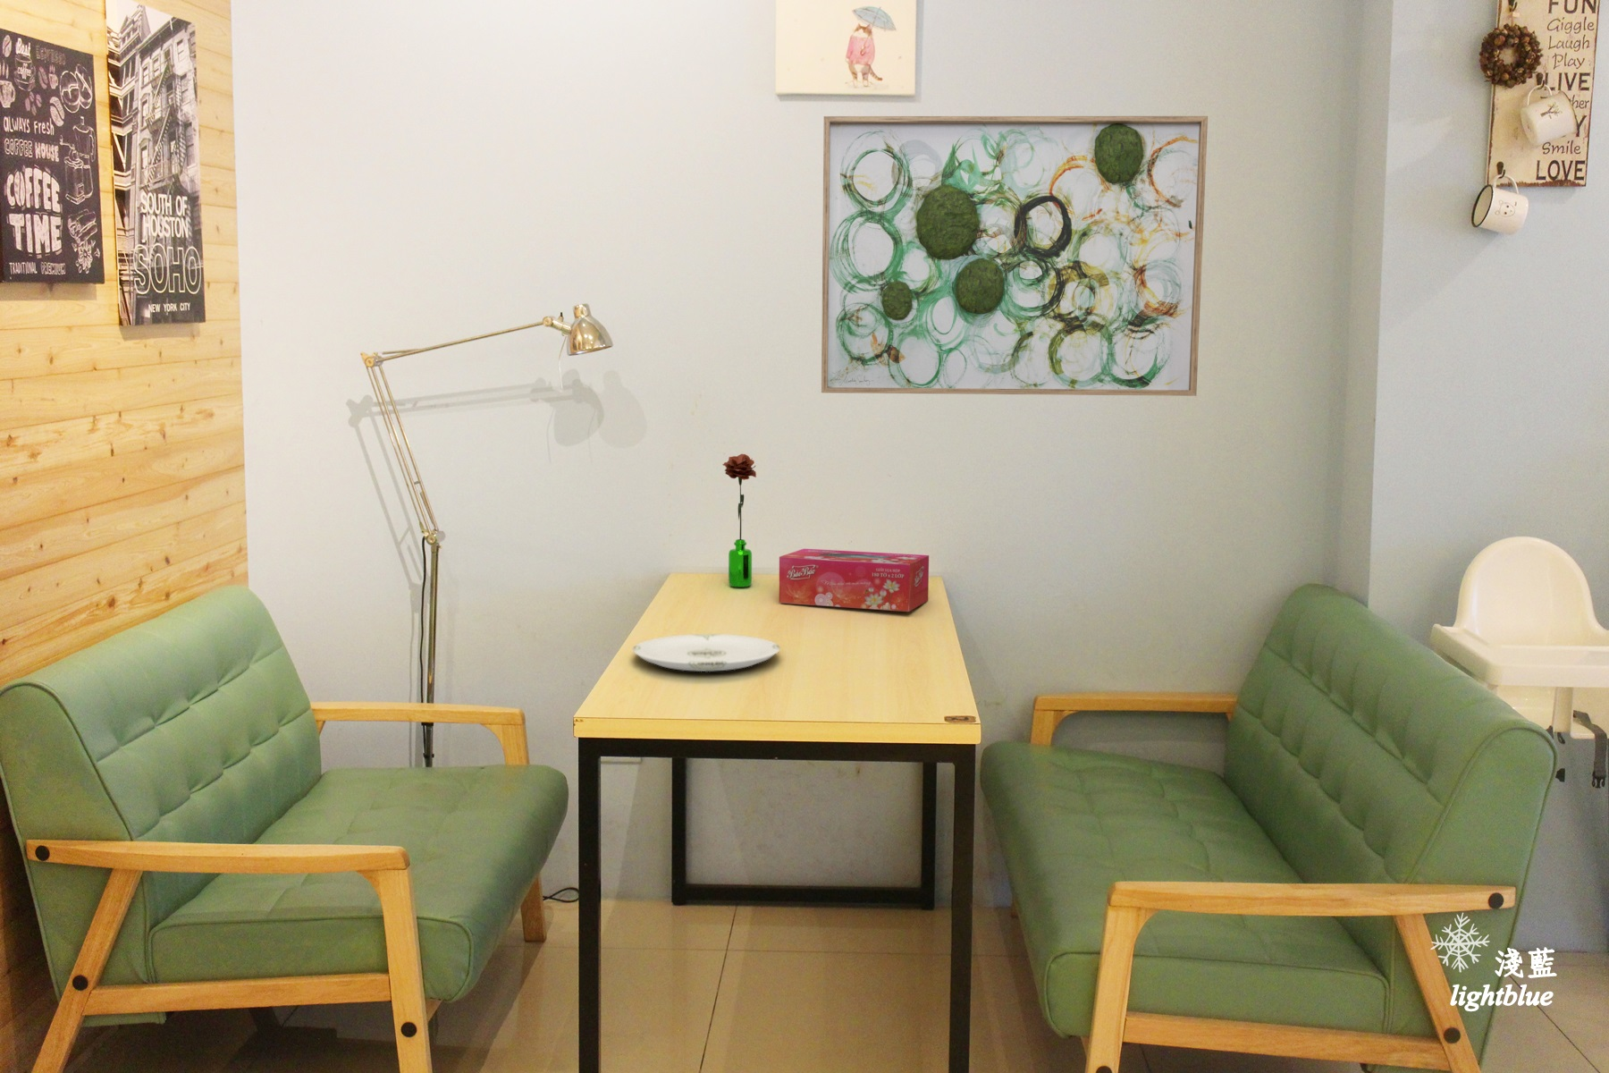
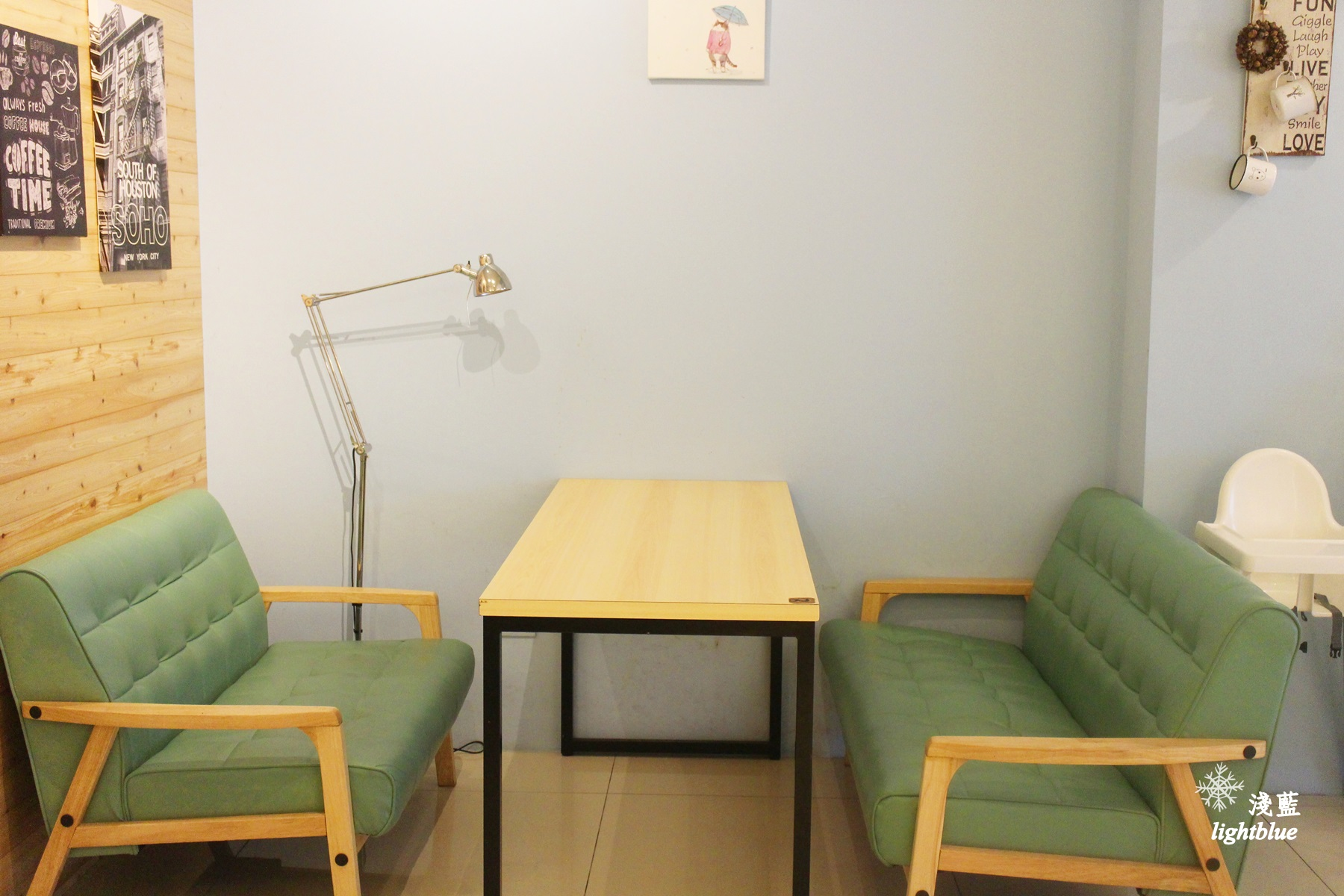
- tissue box [778,548,930,612]
- plate [632,634,782,672]
- flower [722,454,757,588]
- wall art [820,115,1208,398]
